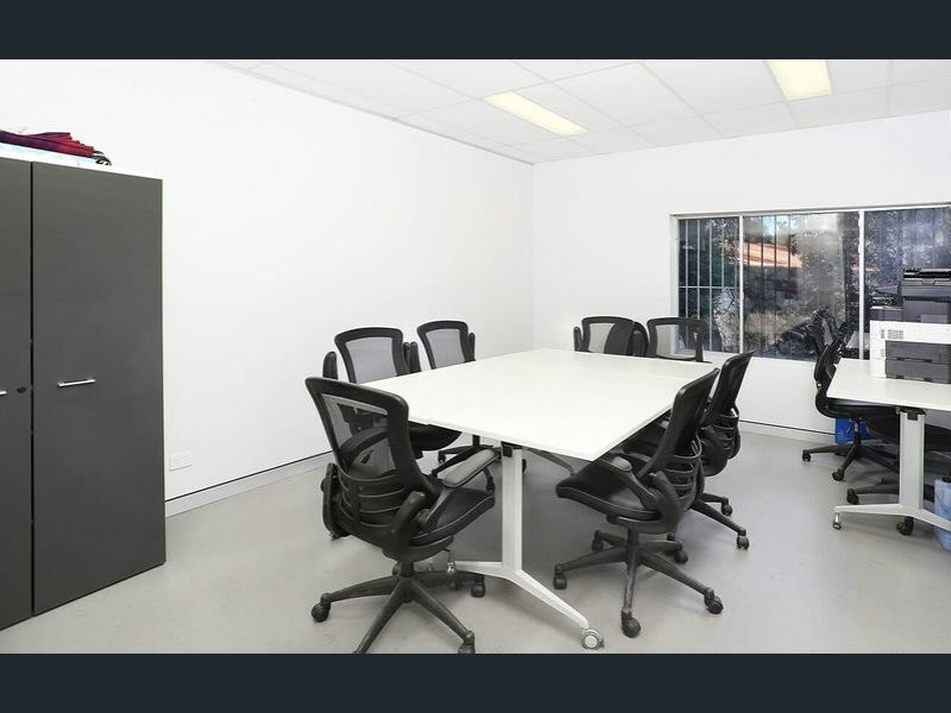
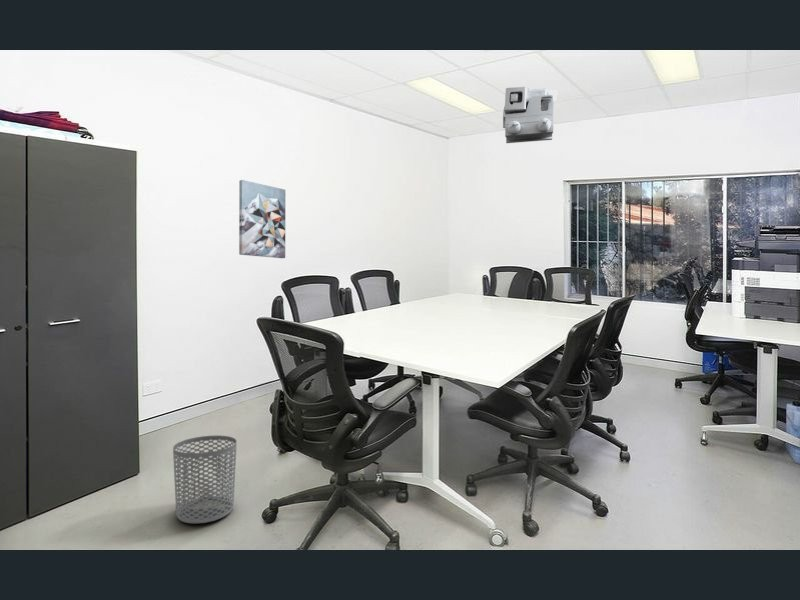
+ waste bin [172,434,238,524]
+ wall art [238,179,286,259]
+ total station [502,86,558,144]
